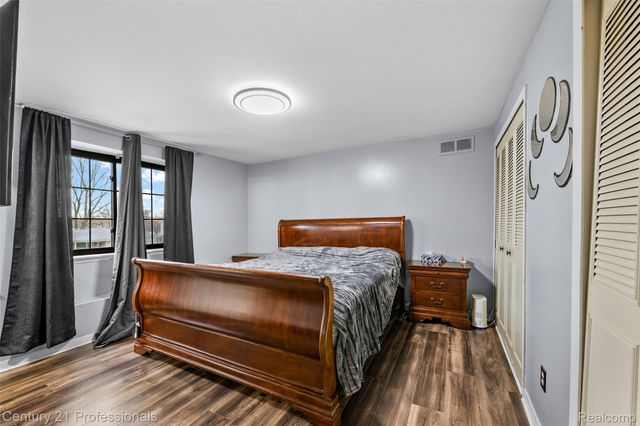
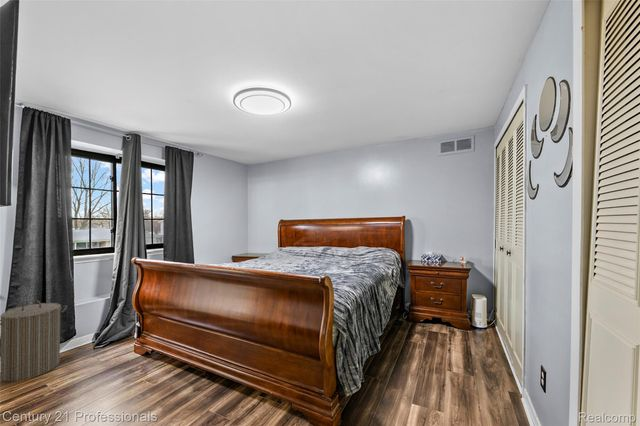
+ laundry hamper [0,299,68,383]
